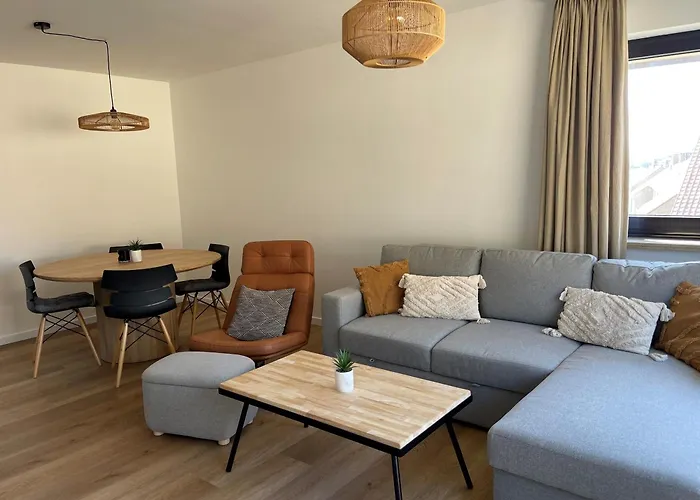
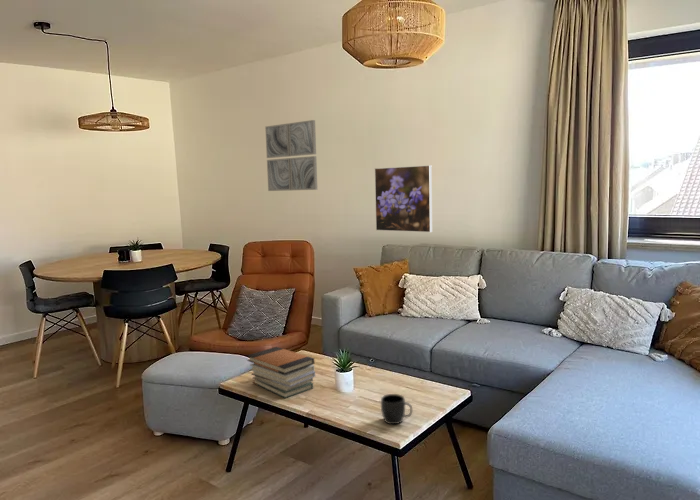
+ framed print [374,164,433,233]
+ wall art [264,119,318,192]
+ book stack [246,346,316,399]
+ mug [380,393,413,425]
